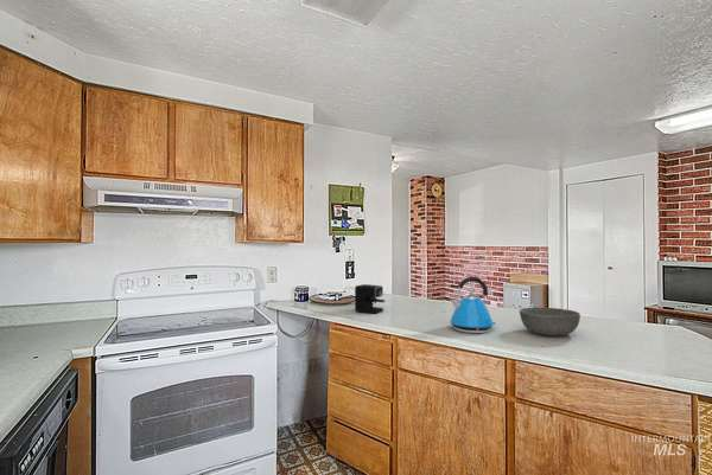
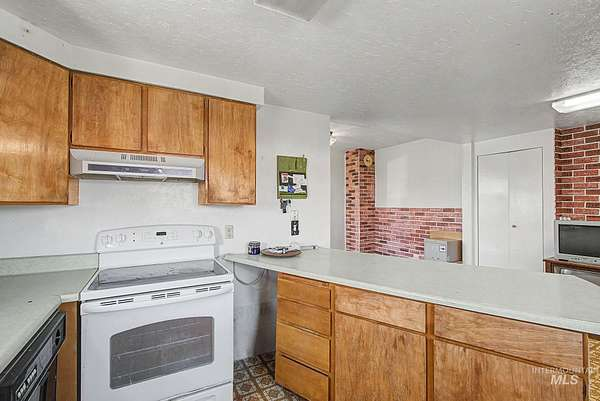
- bowl [519,307,581,336]
- kettle [449,276,497,334]
- coffee maker [354,283,386,315]
